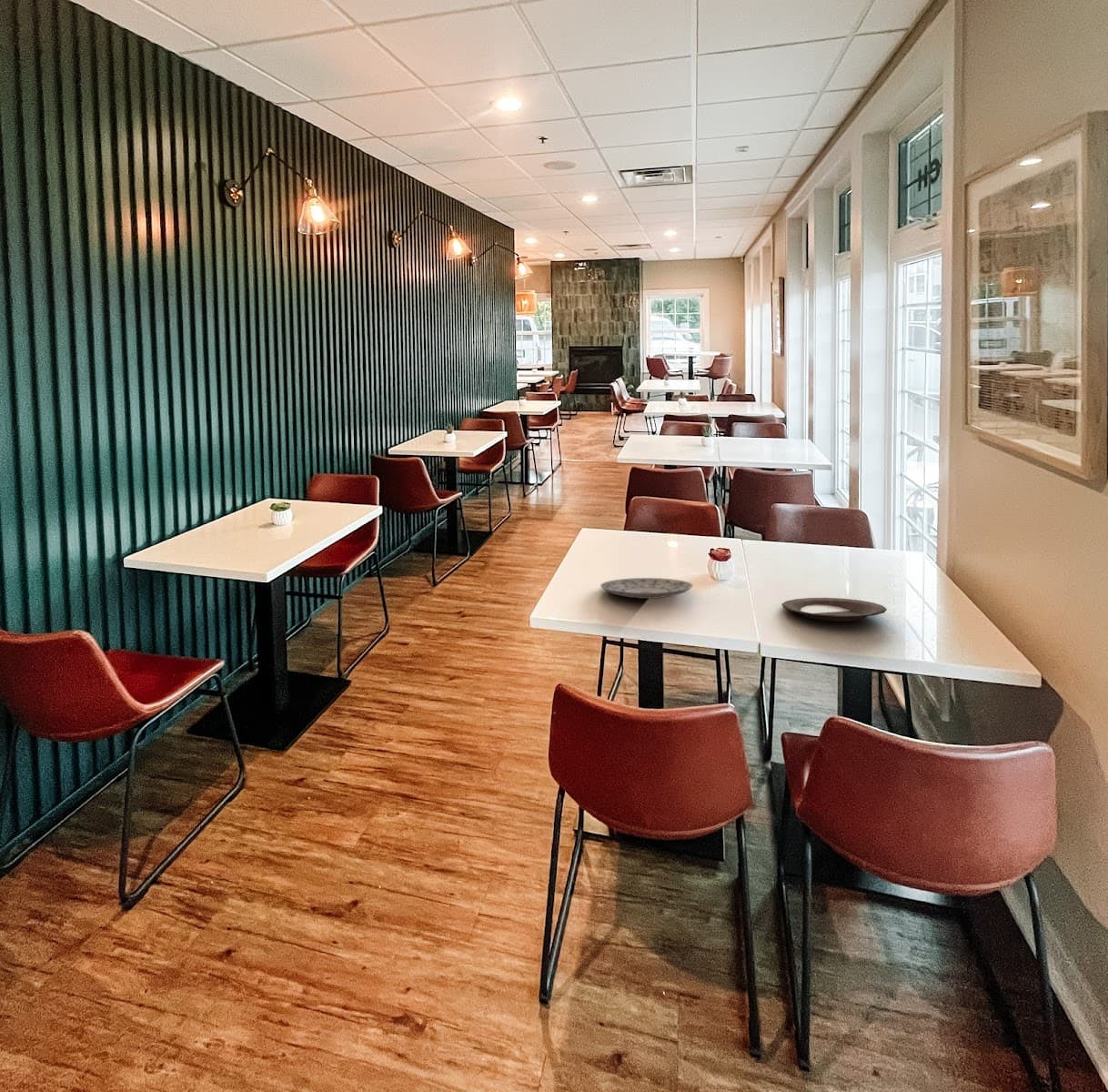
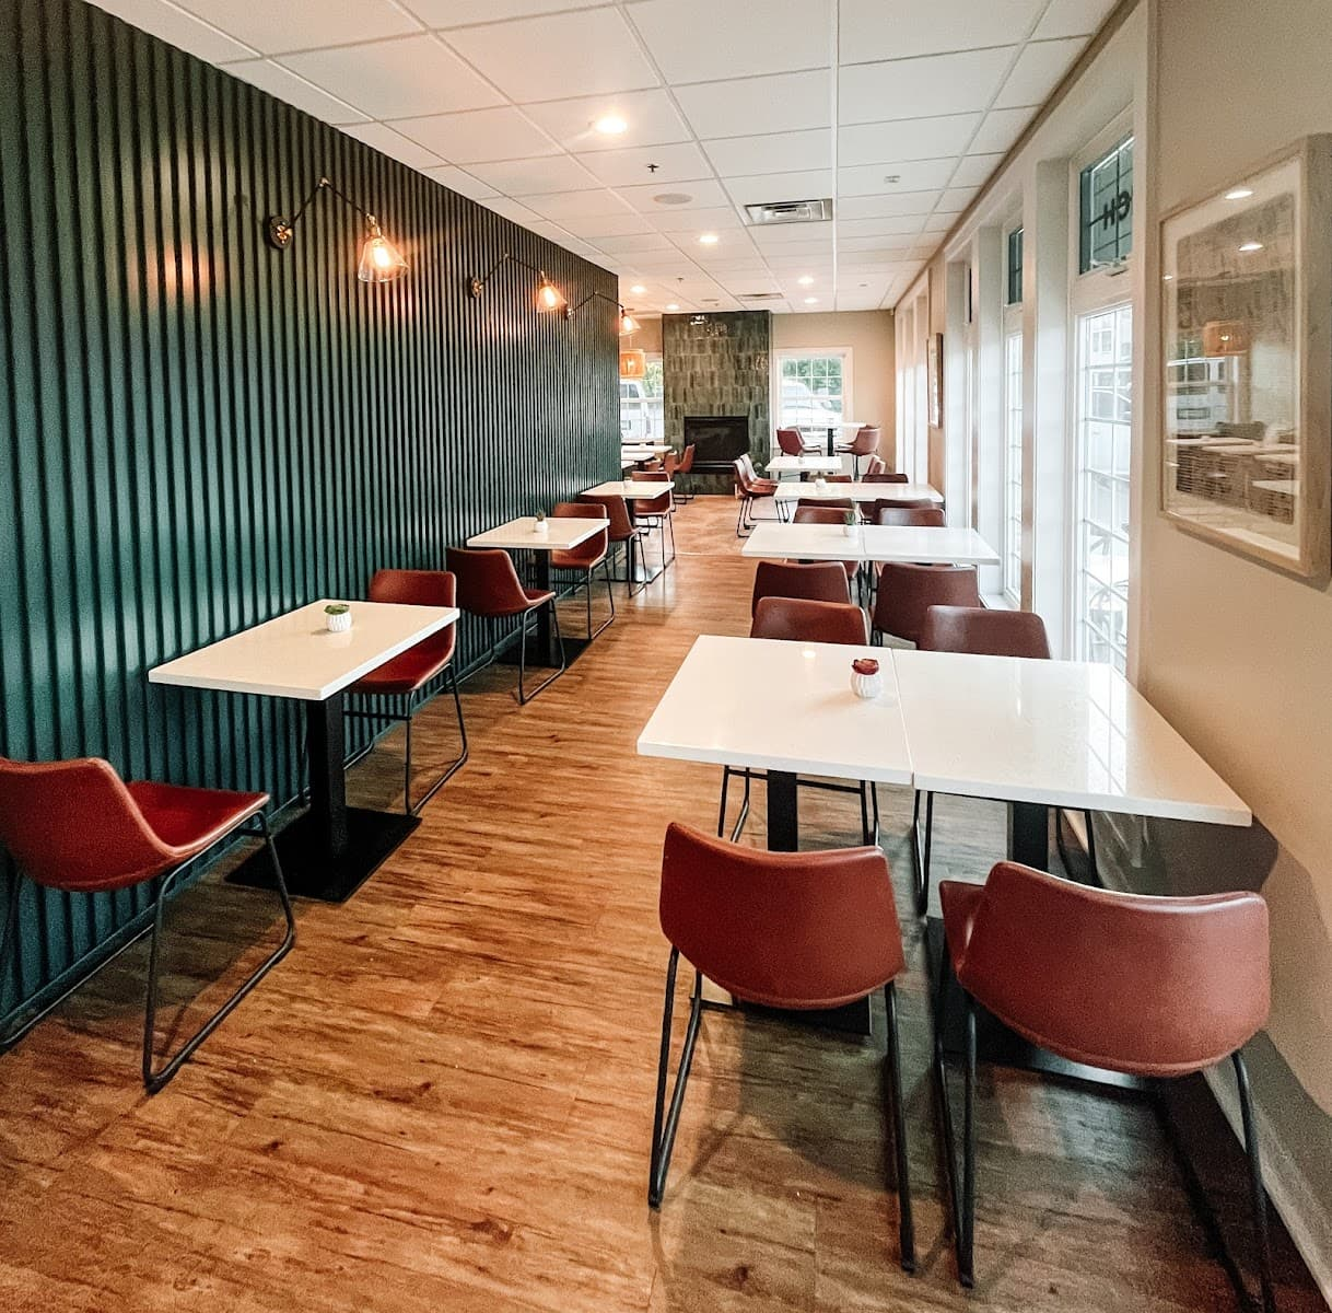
- plate [599,577,694,600]
- plate [781,597,888,622]
